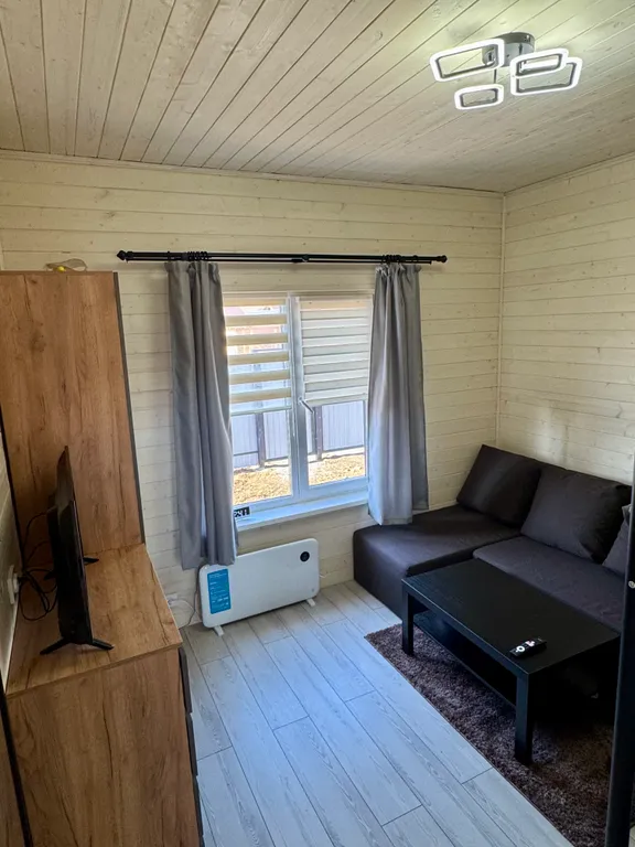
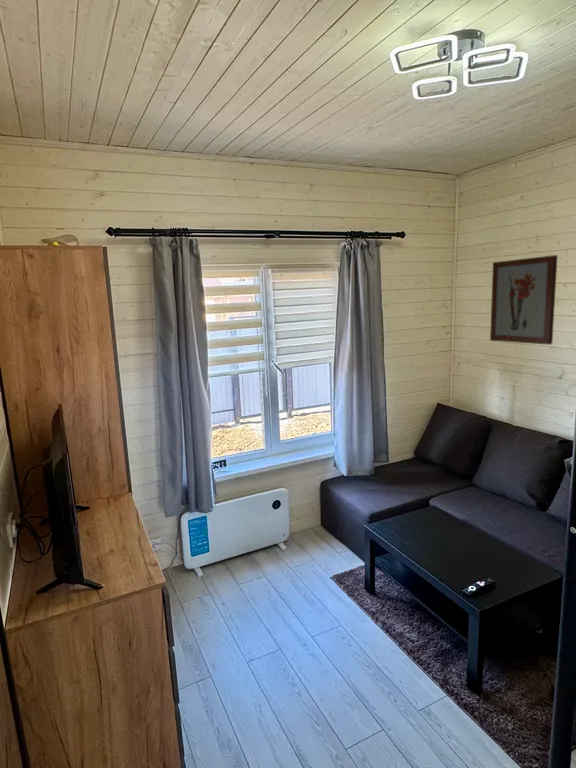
+ wall art [489,254,559,346]
